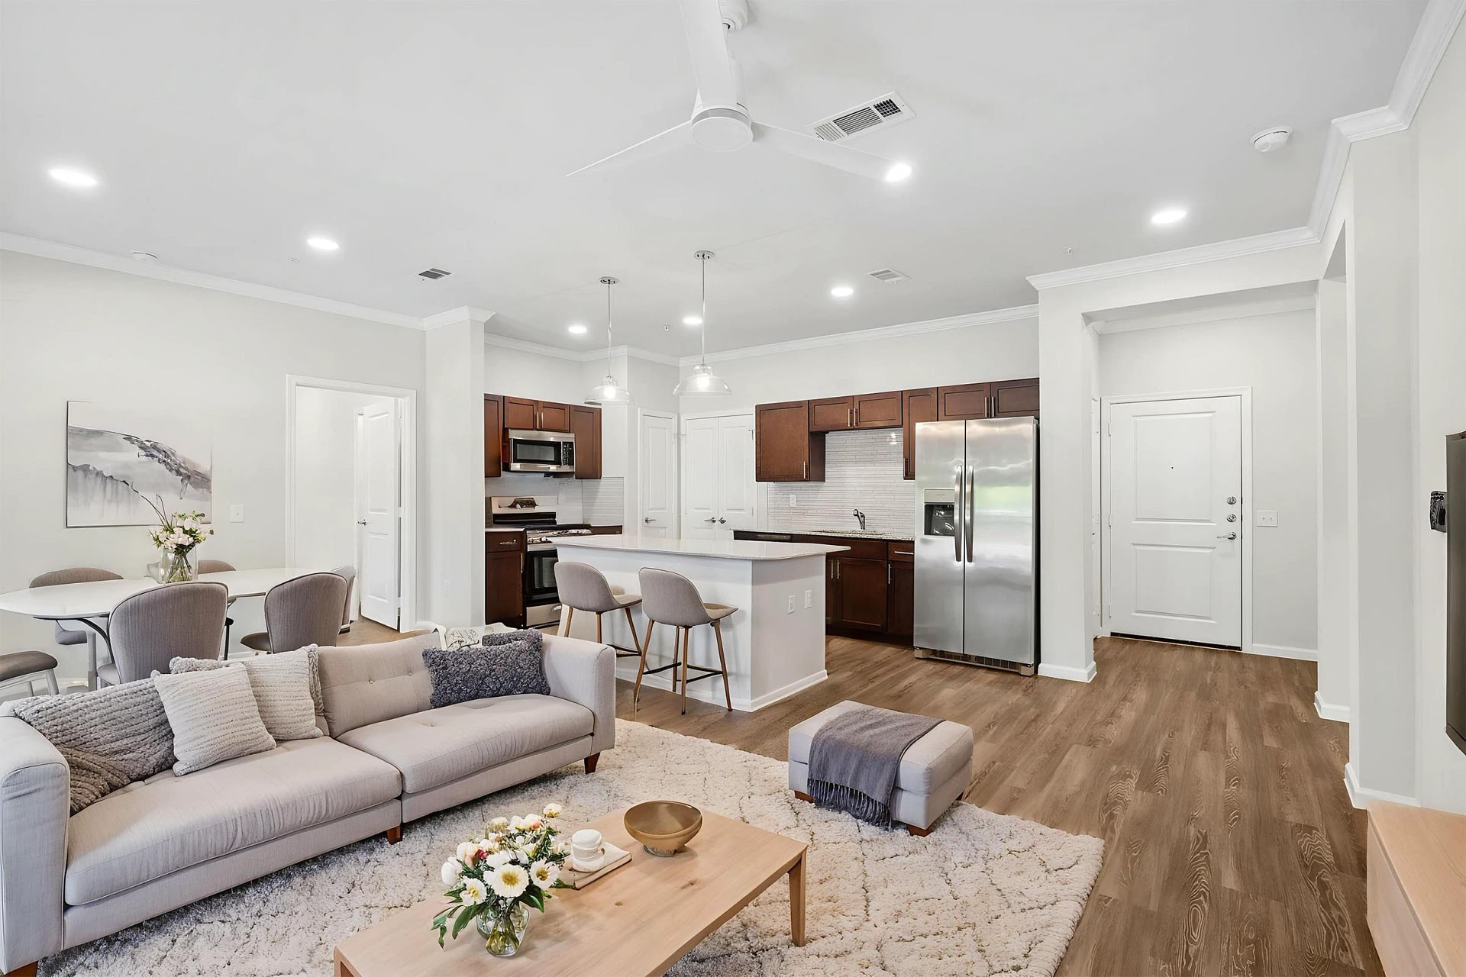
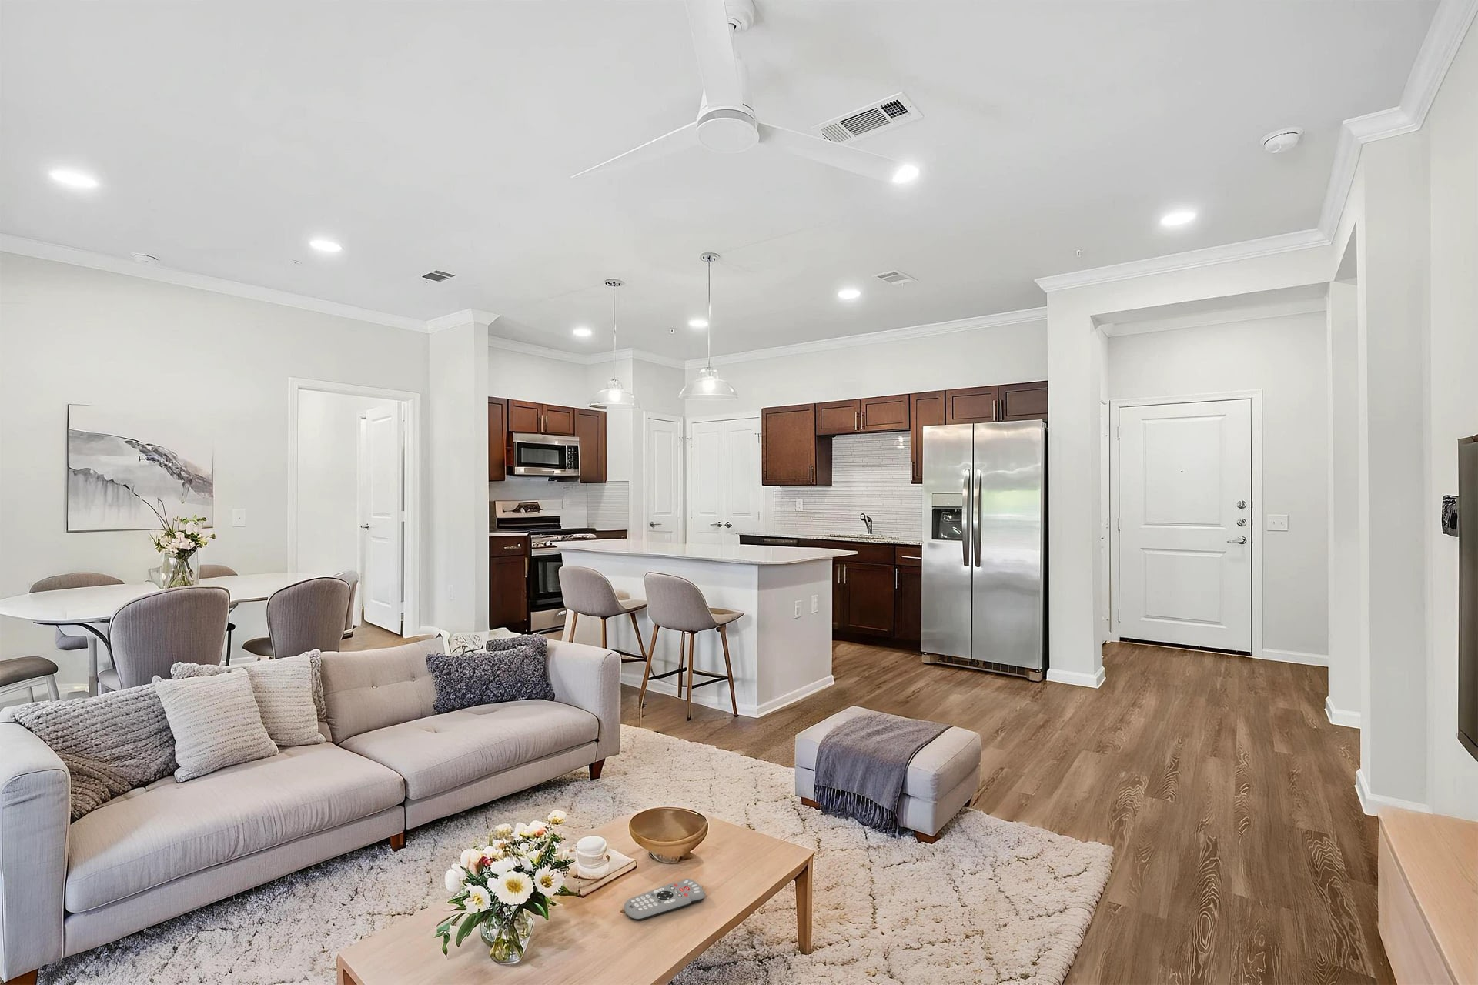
+ remote control [624,878,706,921]
